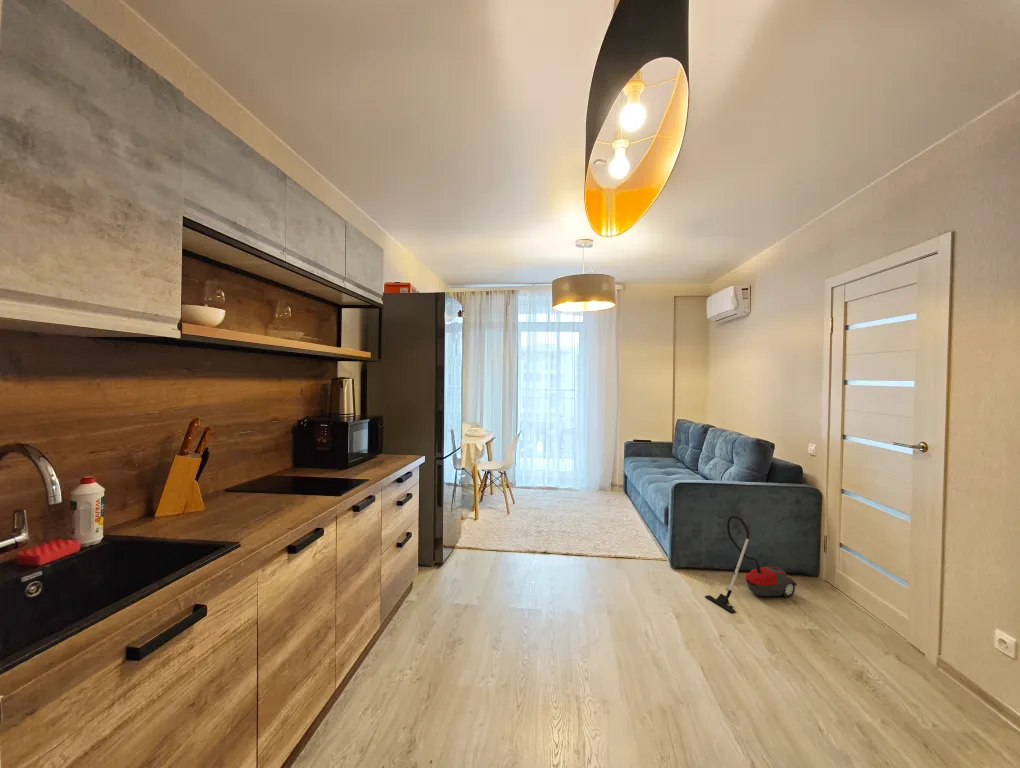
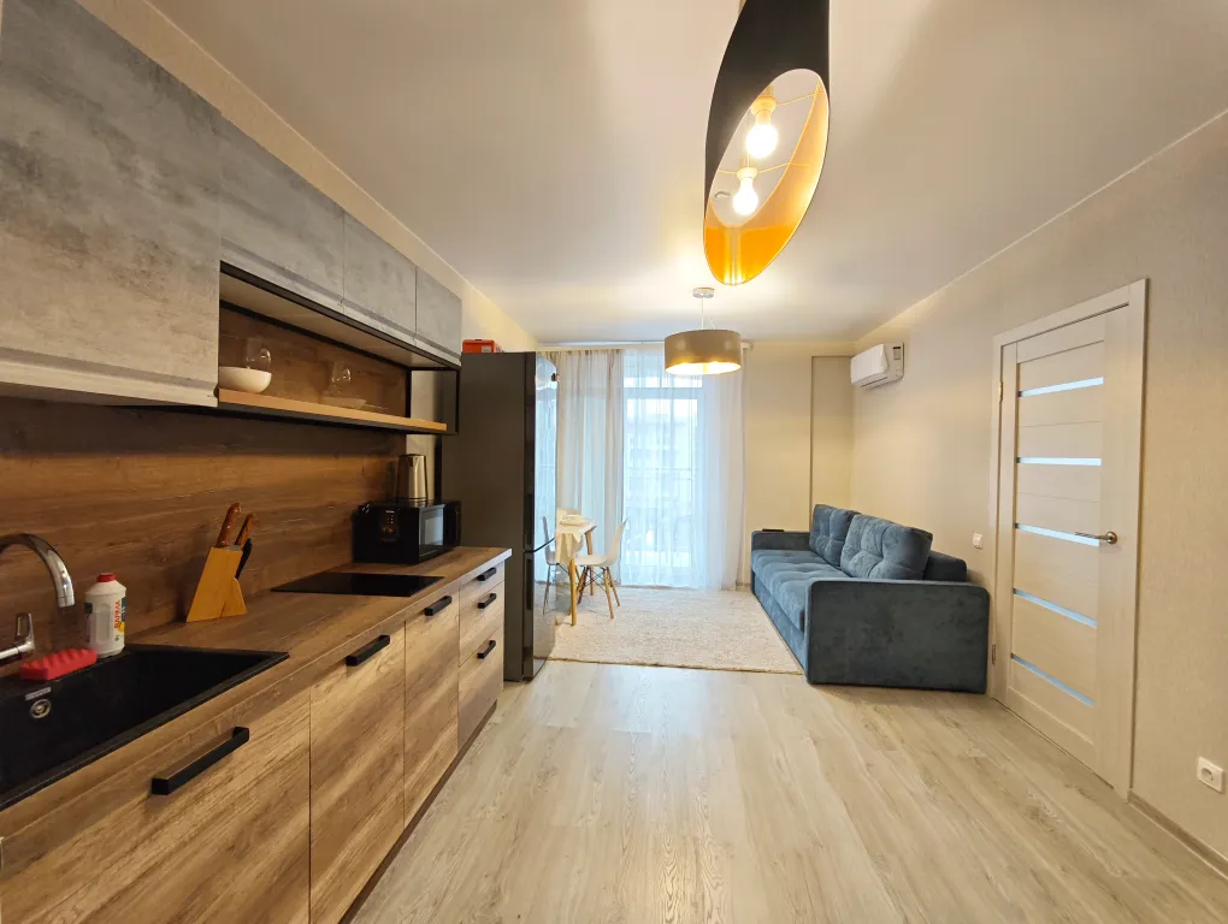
- vacuum cleaner [704,515,797,615]
